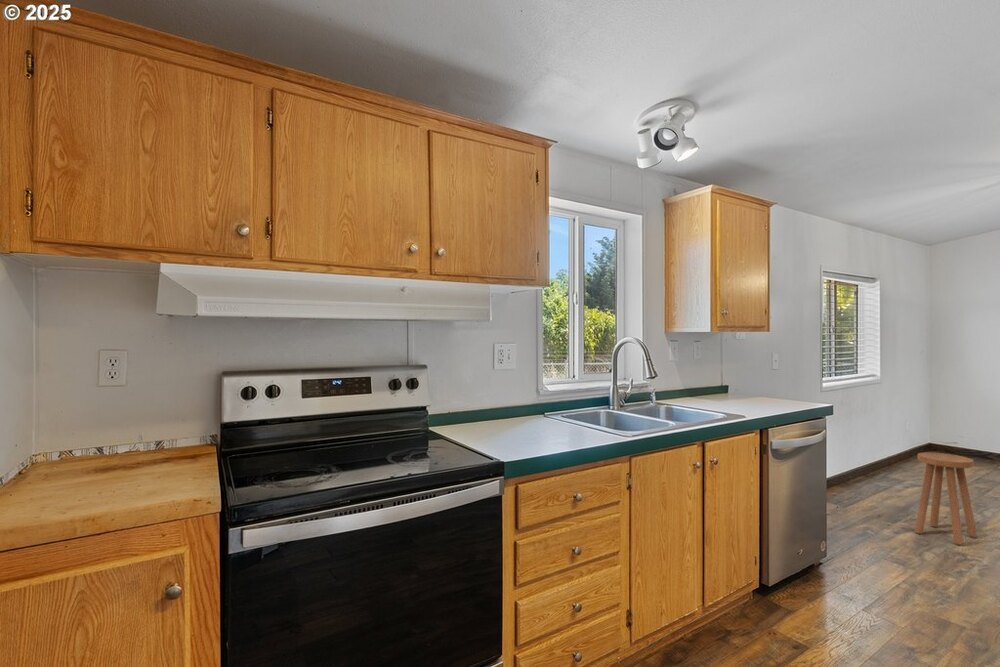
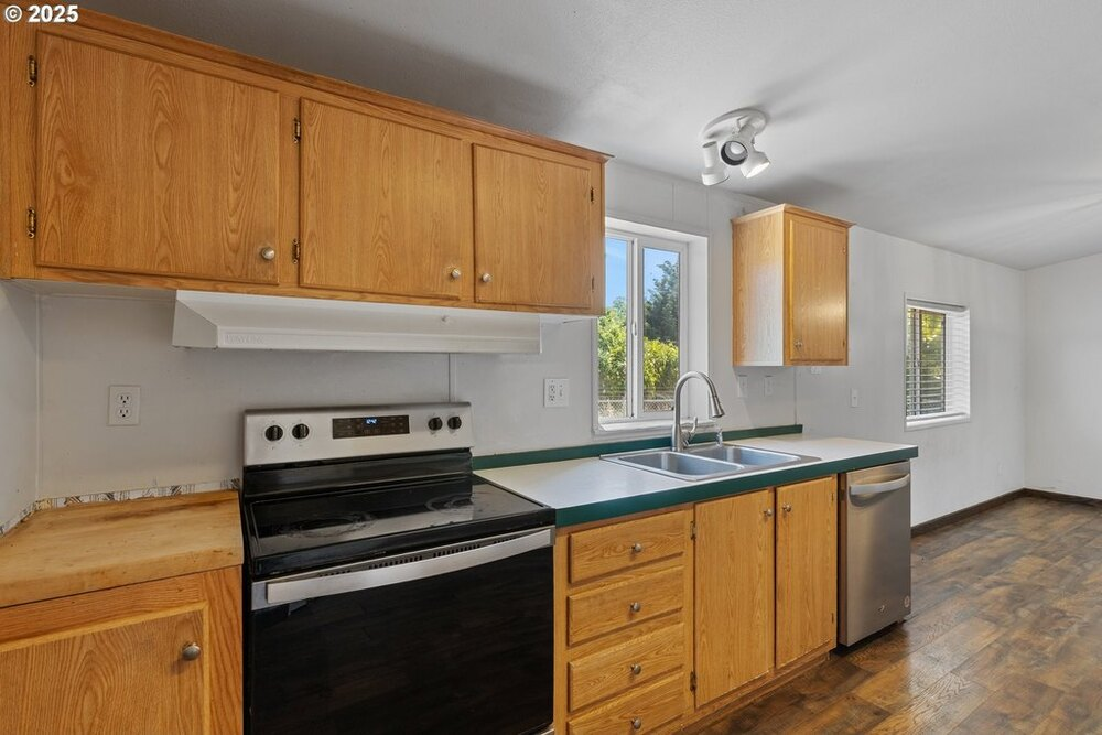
- stool [914,451,978,546]
